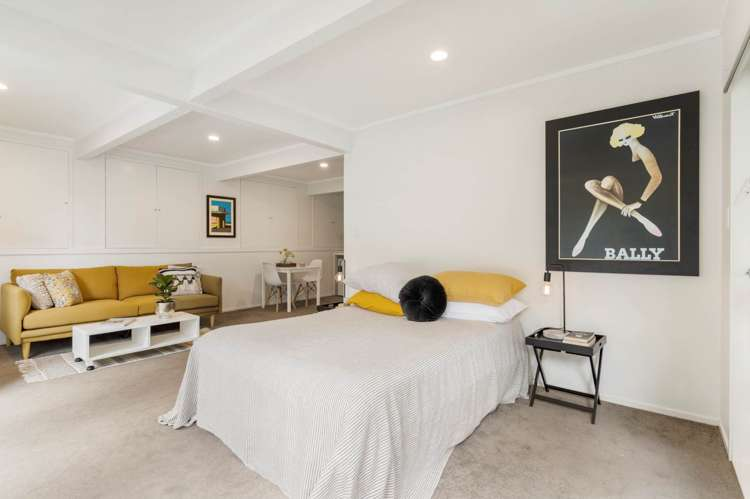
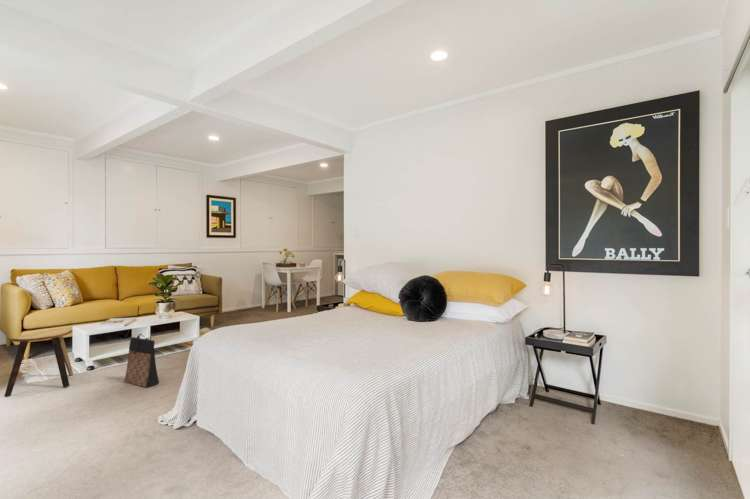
+ stool [4,328,74,398]
+ bag [123,333,160,388]
